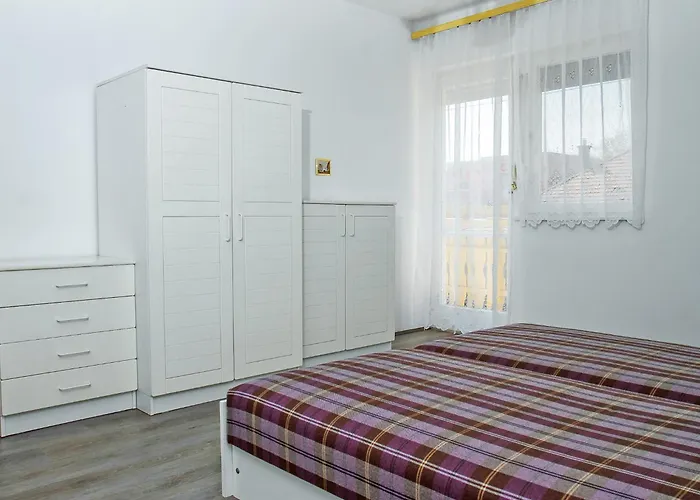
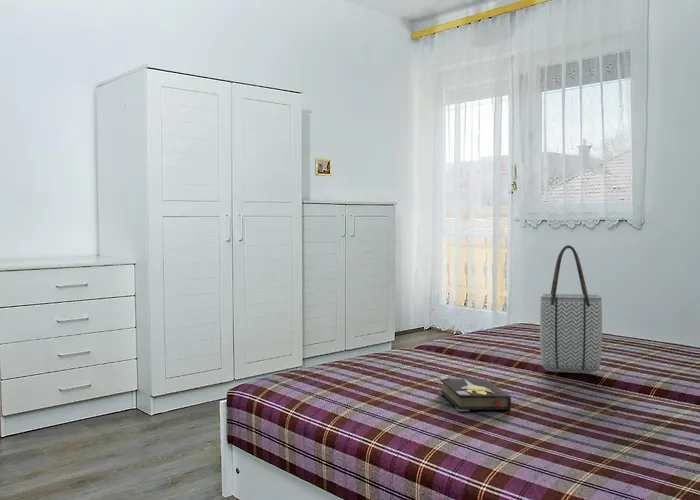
+ hardback book [439,377,512,412]
+ tote bag [539,244,603,374]
